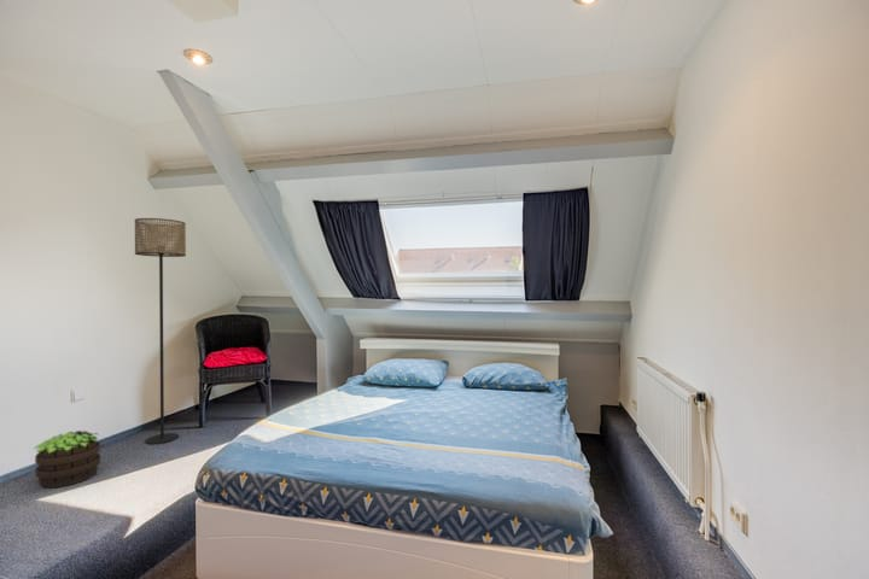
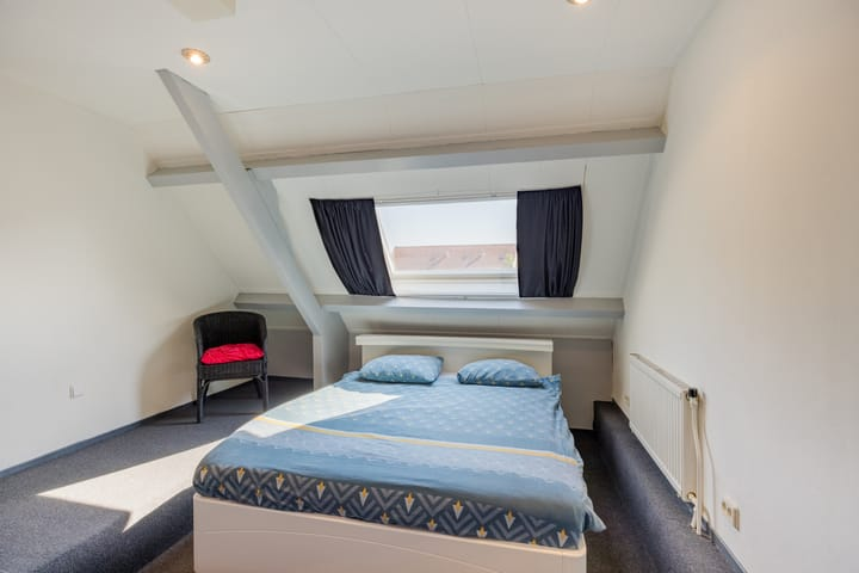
- floor lamp [134,217,187,445]
- potted plant [33,429,101,489]
